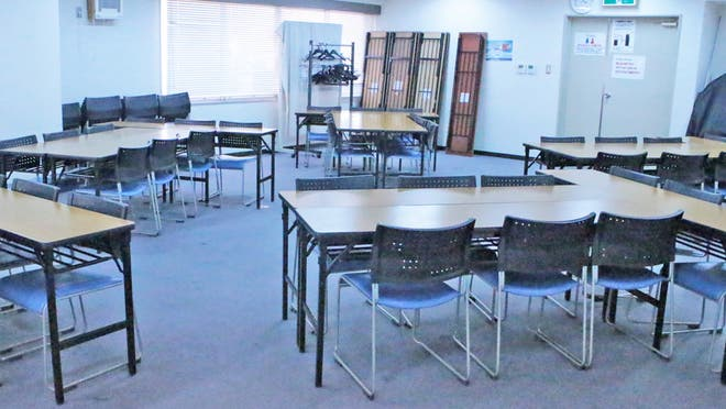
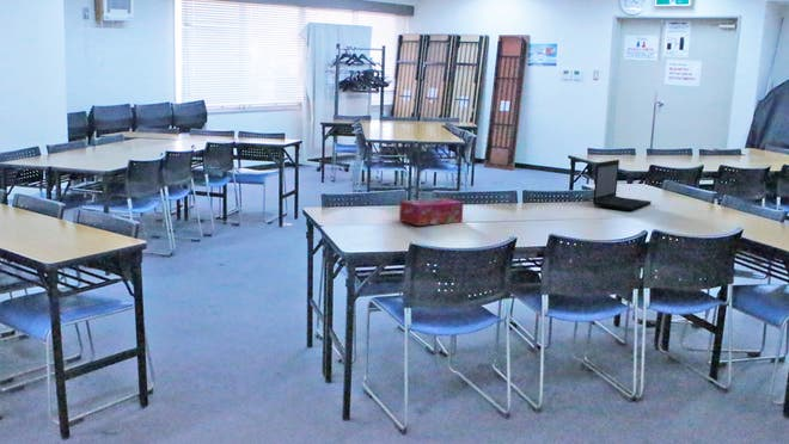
+ laptop [592,159,653,211]
+ tissue box [398,197,465,227]
